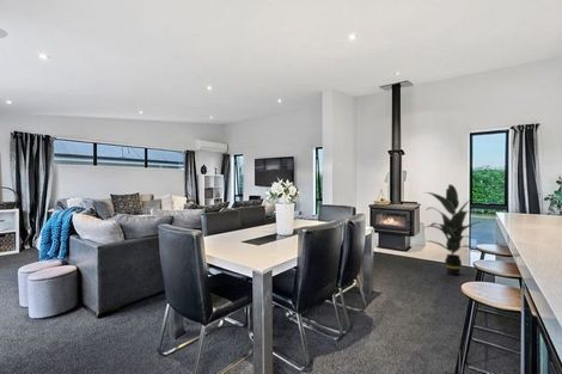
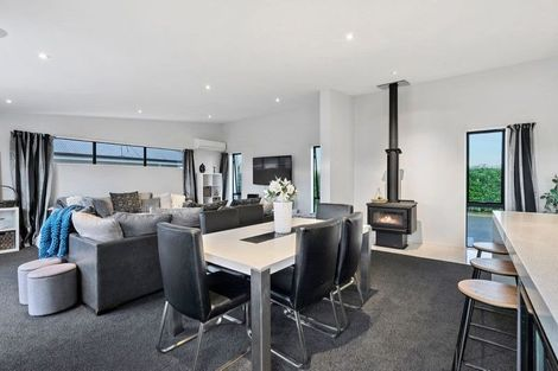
- indoor plant [421,183,479,276]
